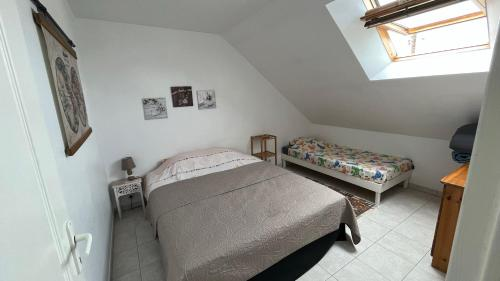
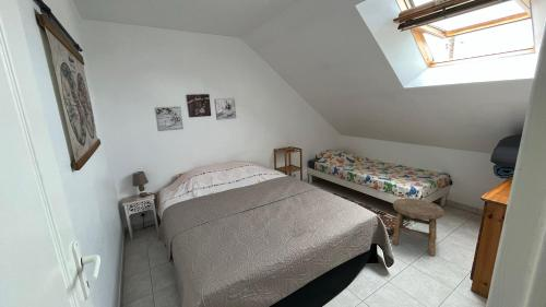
+ stool [391,198,444,256]
